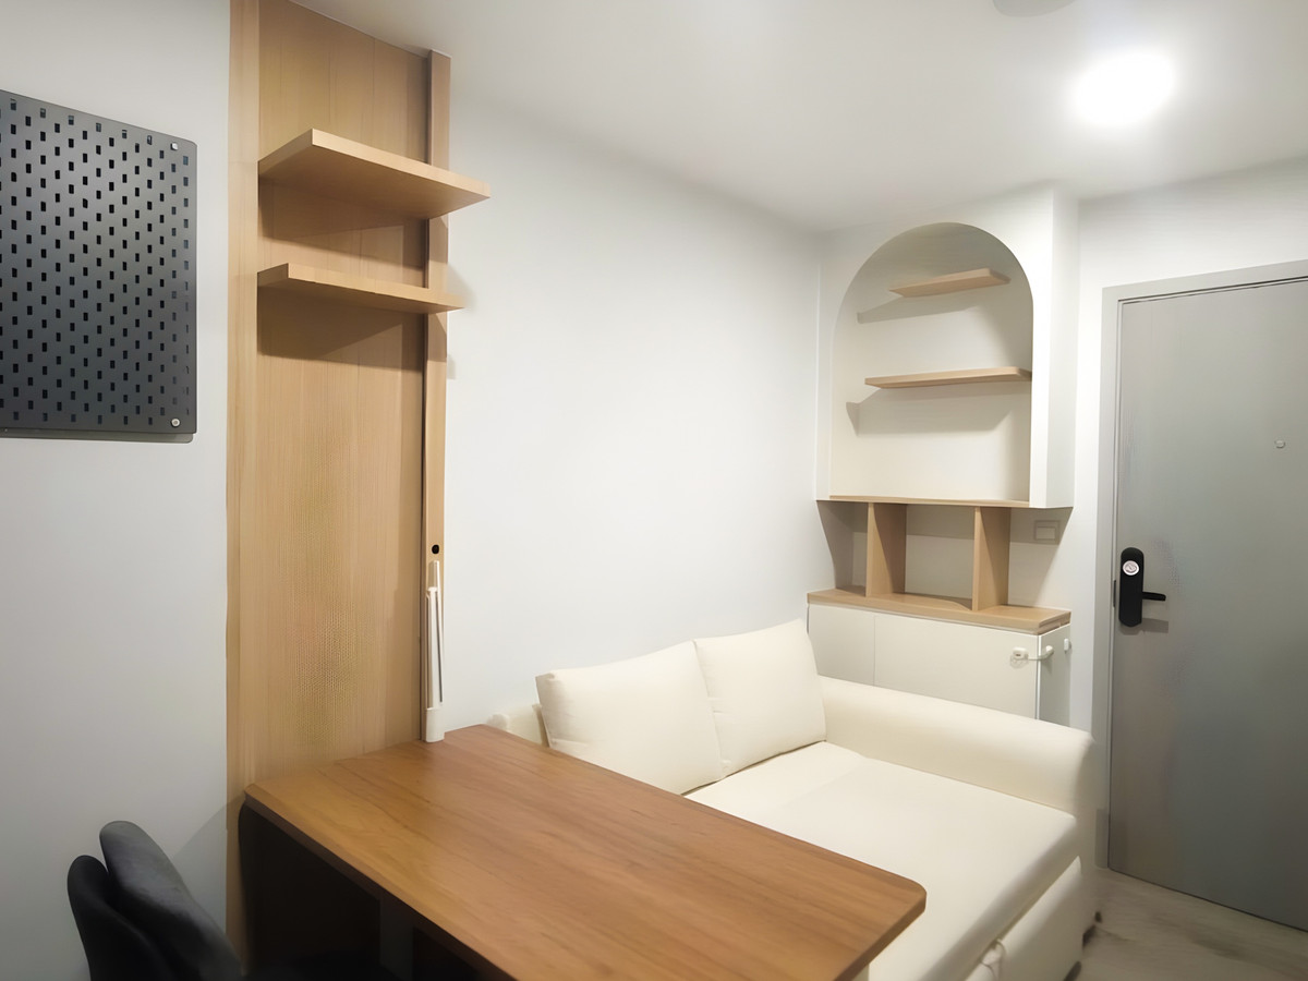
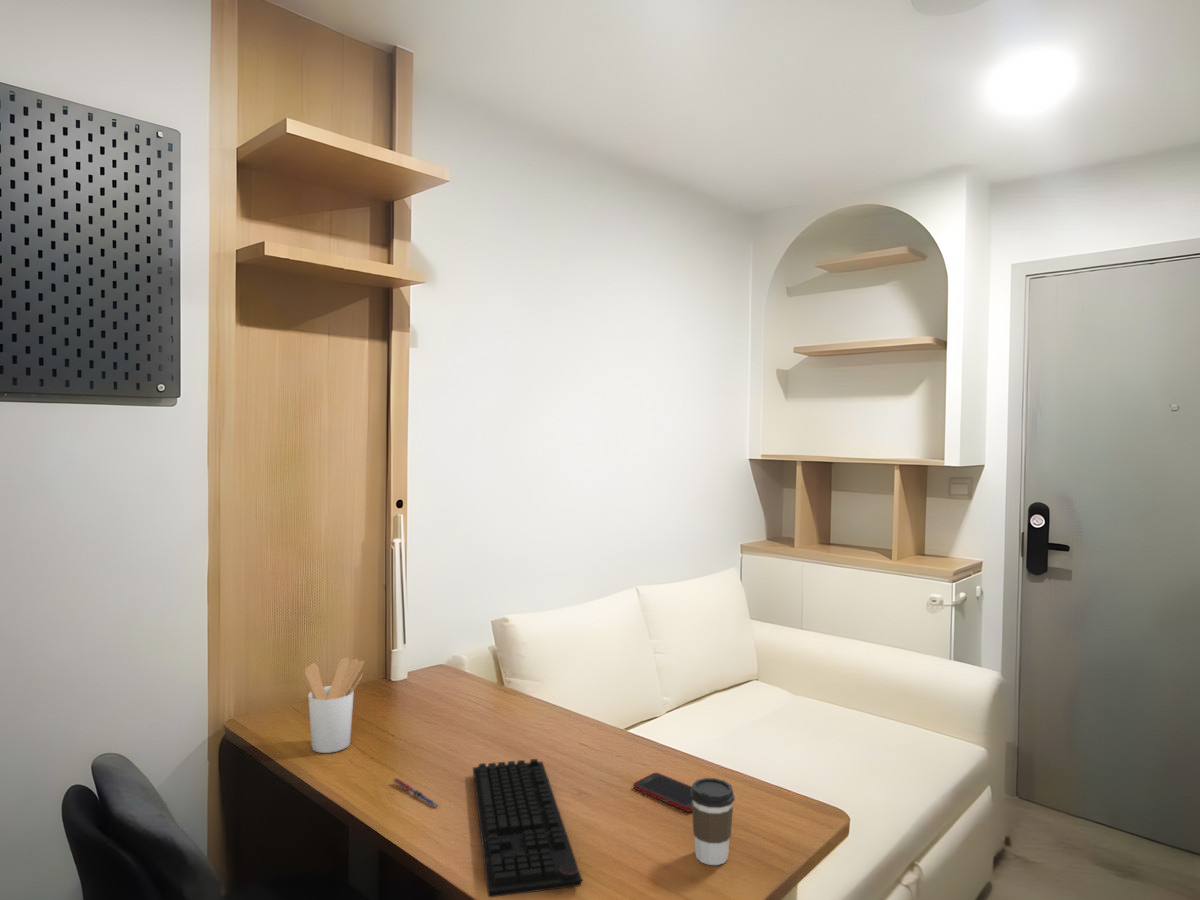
+ cell phone [632,772,692,813]
+ coffee cup [690,777,736,866]
+ keyboard [472,758,583,898]
+ pen [392,777,440,808]
+ utensil holder [304,657,365,754]
